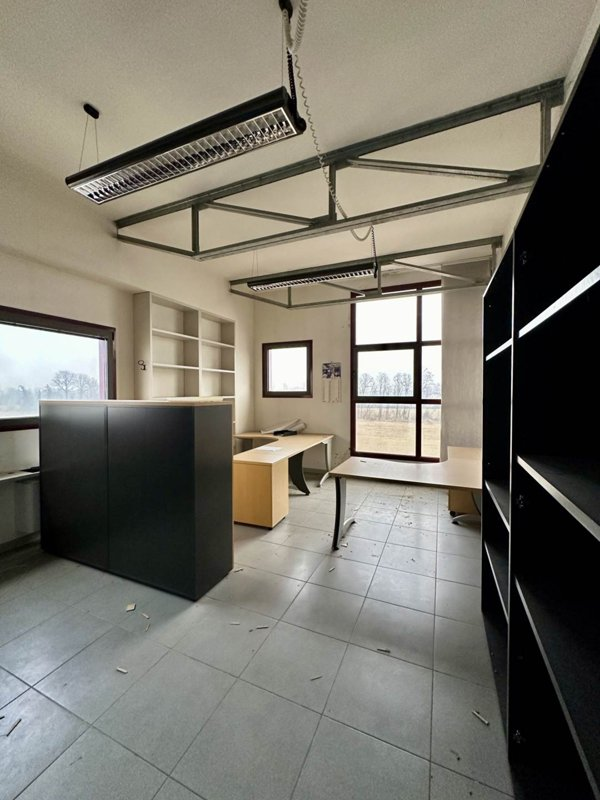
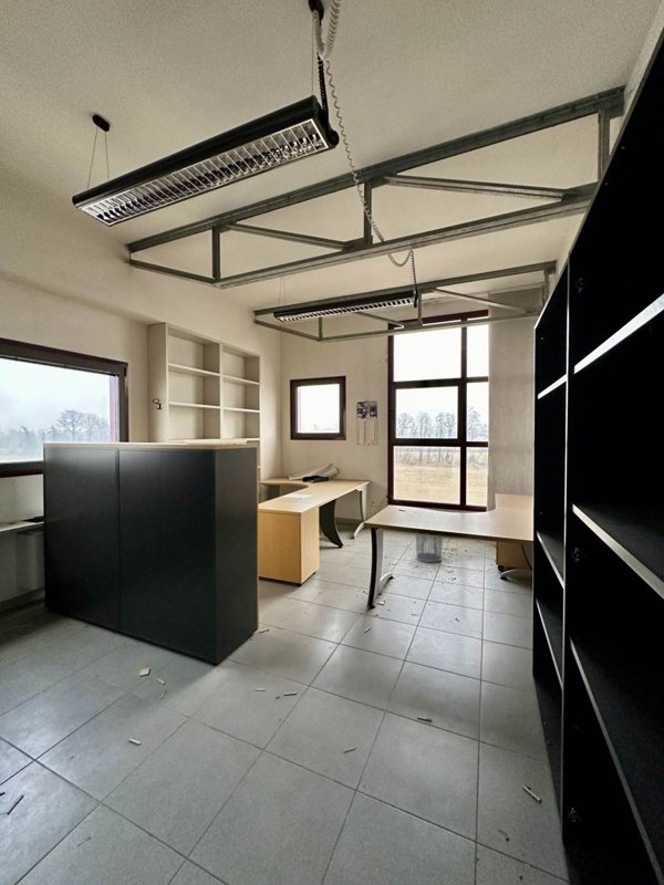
+ waste bin [415,533,444,563]
